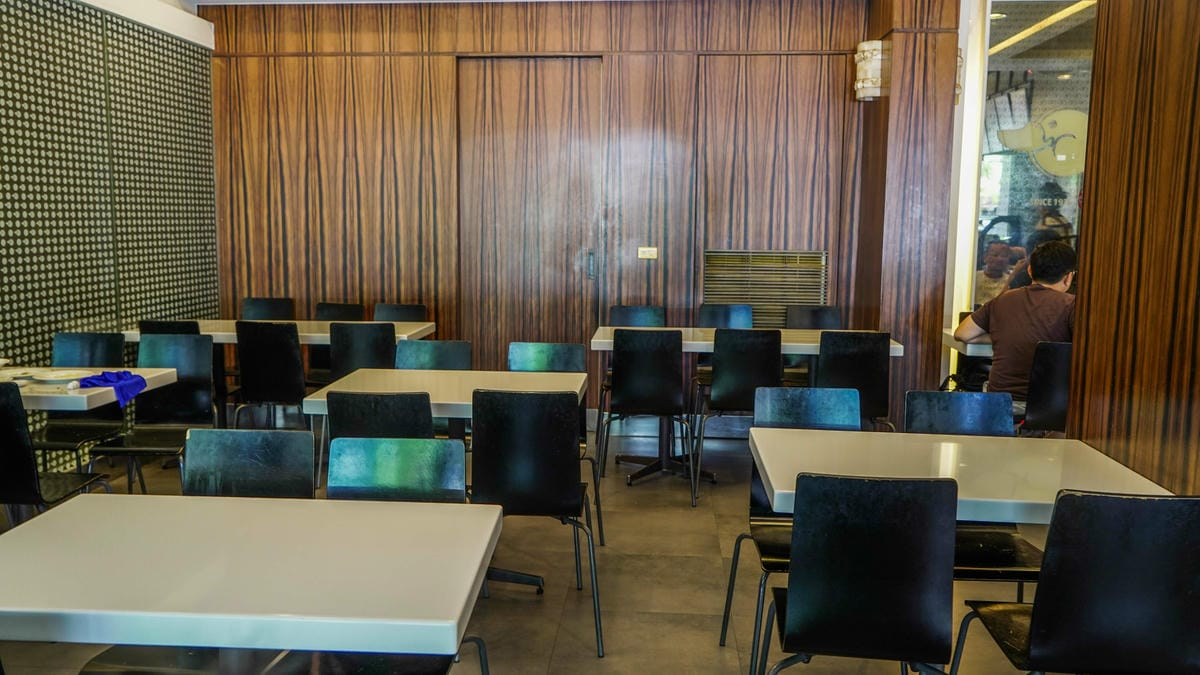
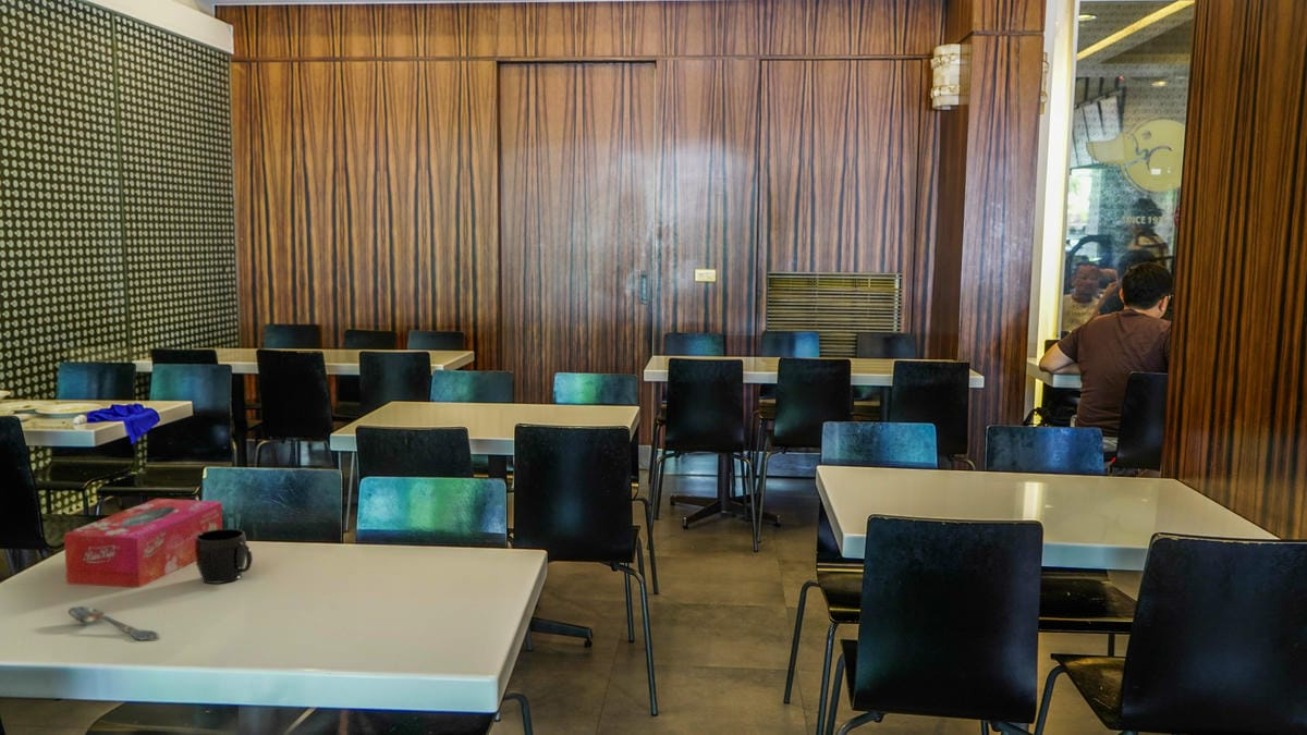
+ spoon [68,605,160,641]
+ mug [195,528,254,585]
+ tissue box [63,498,223,589]
